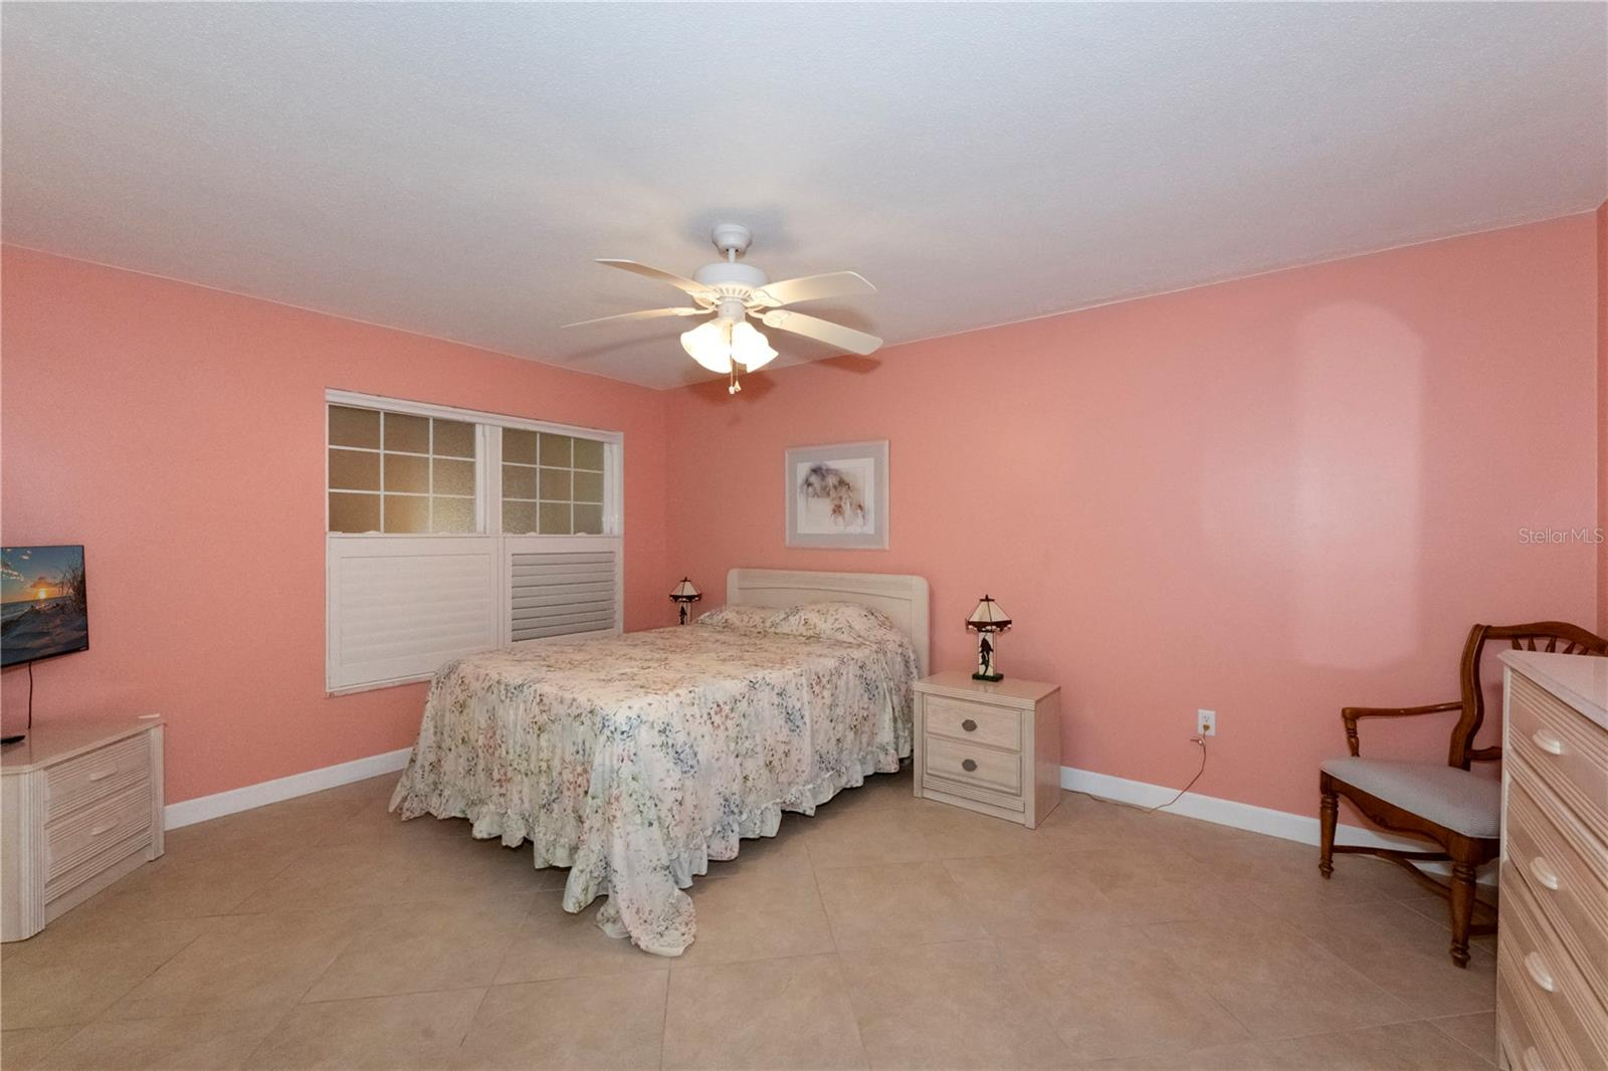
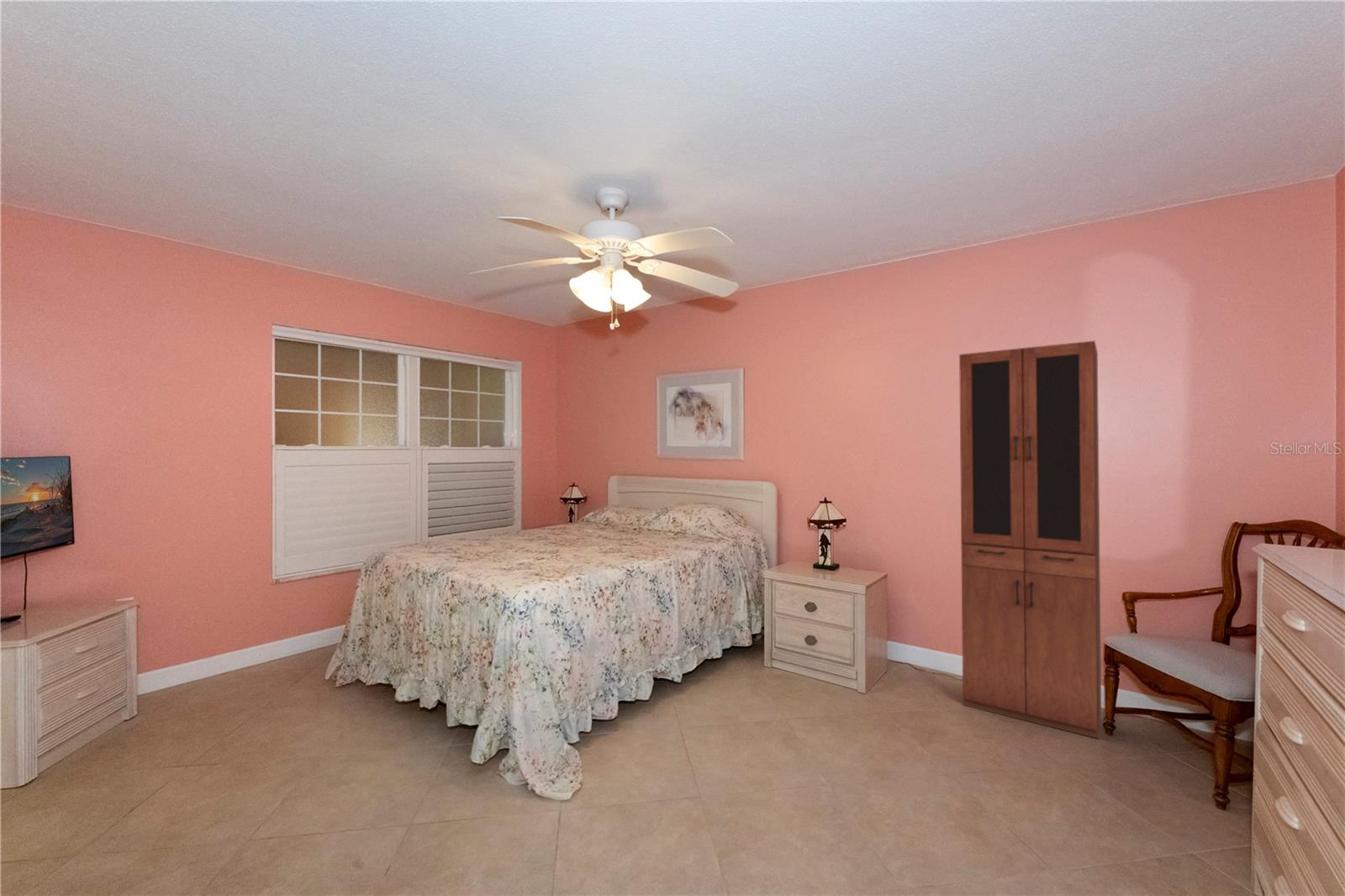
+ cabinet [958,340,1102,740]
